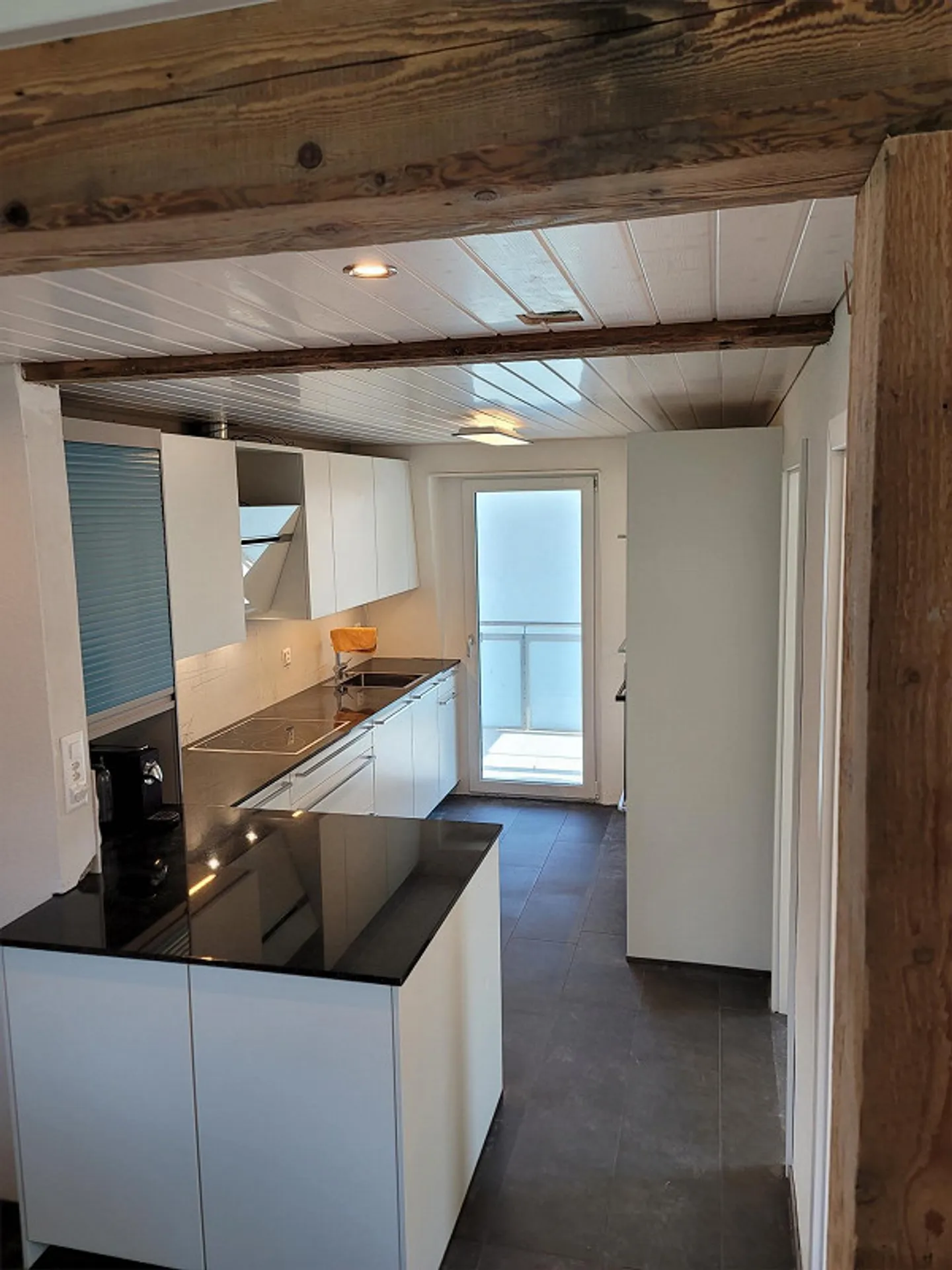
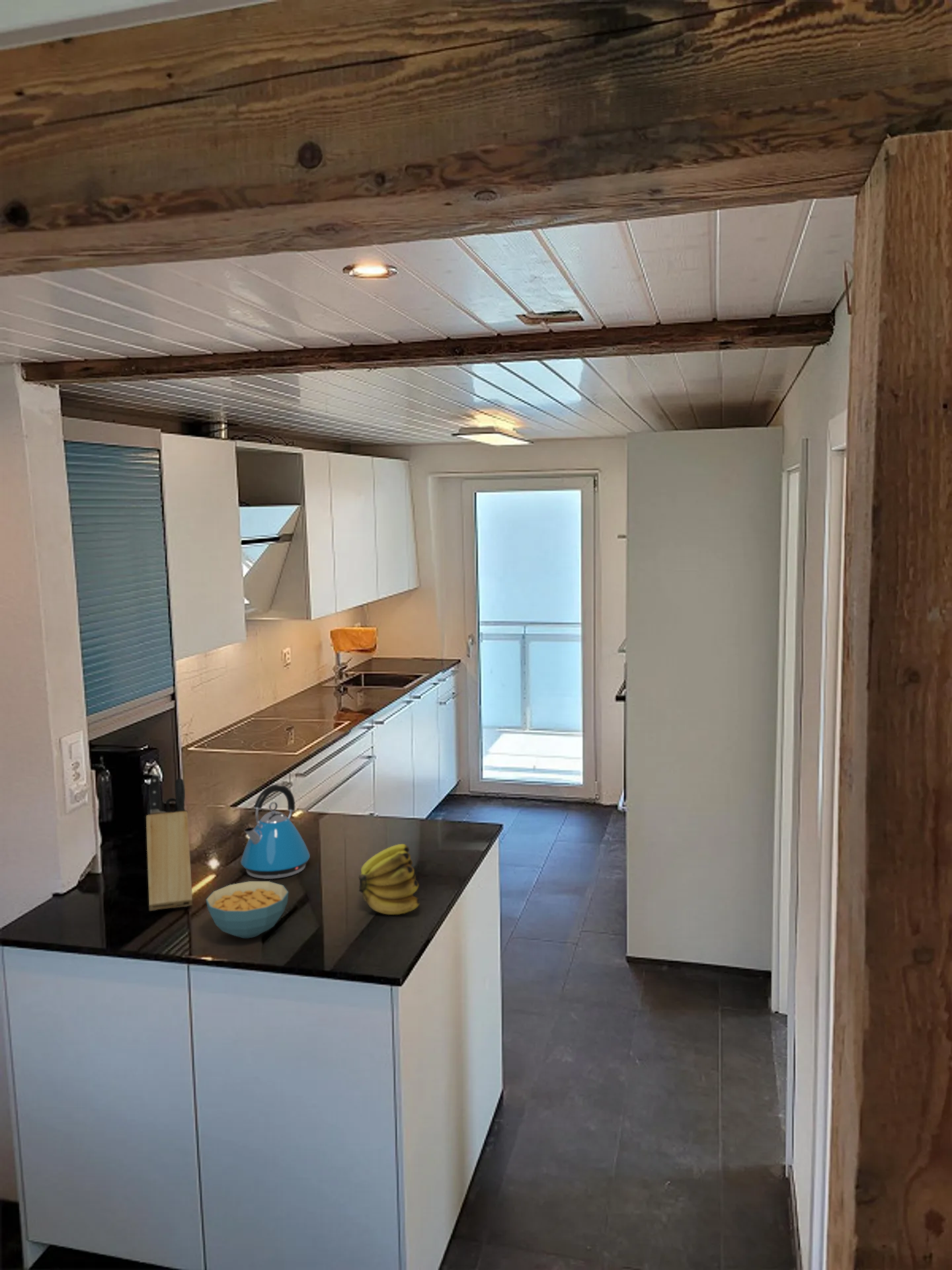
+ banana [358,843,420,915]
+ kettle [240,784,311,880]
+ knife block [145,773,193,911]
+ cereal bowl [206,880,289,939]
